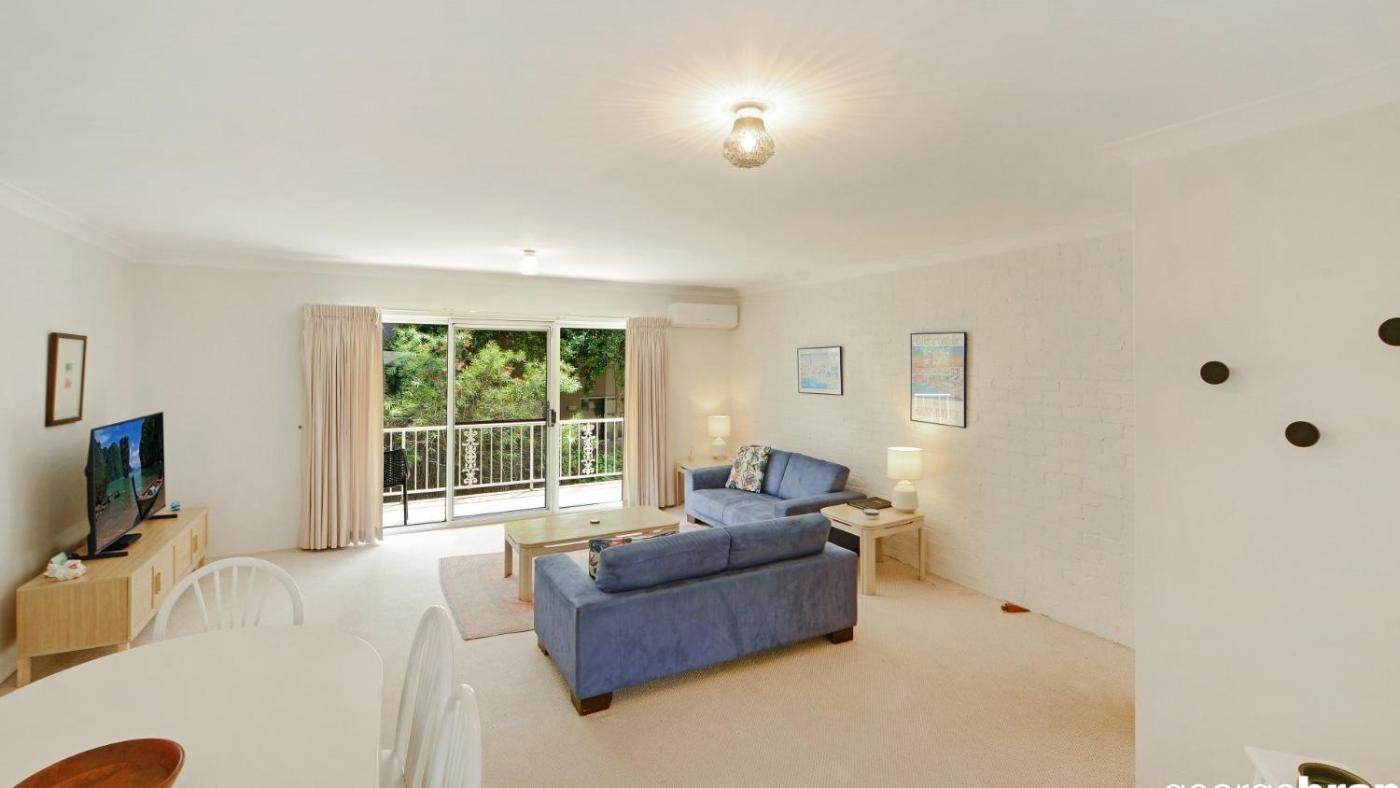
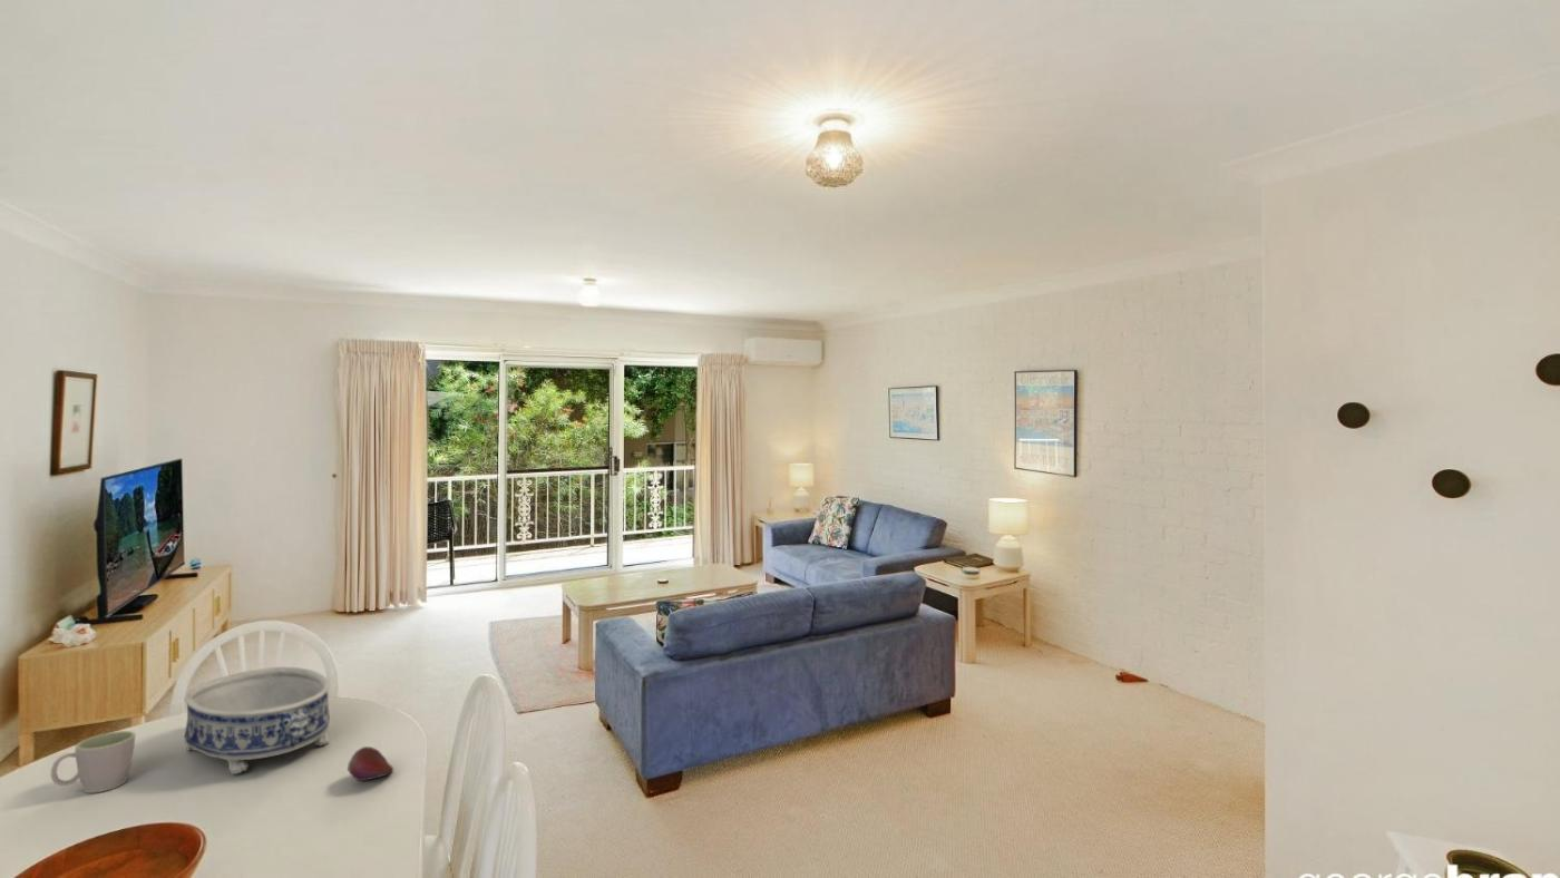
+ mug [49,730,137,794]
+ apple [347,745,394,782]
+ decorative bowl [184,666,331,775]
